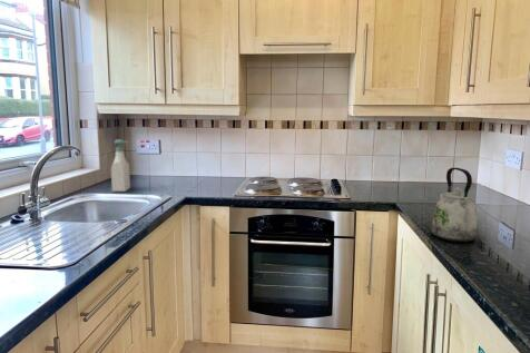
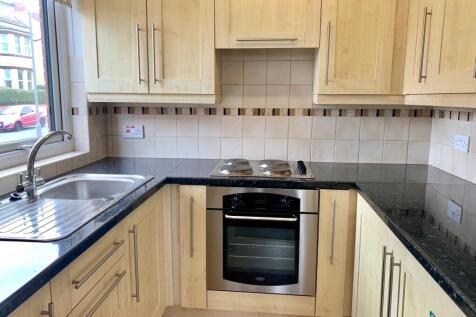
- soap bottle [110,138,131,193]
- kettle [430,167,479,243]
